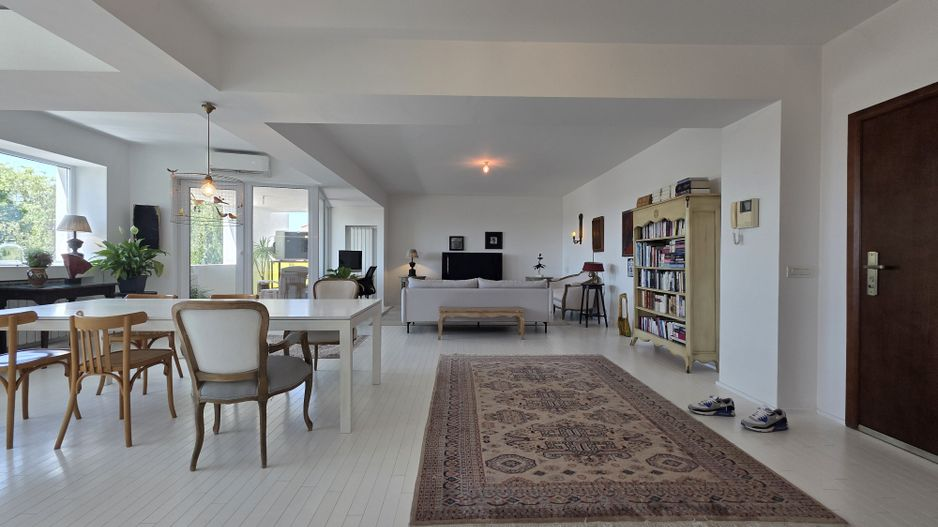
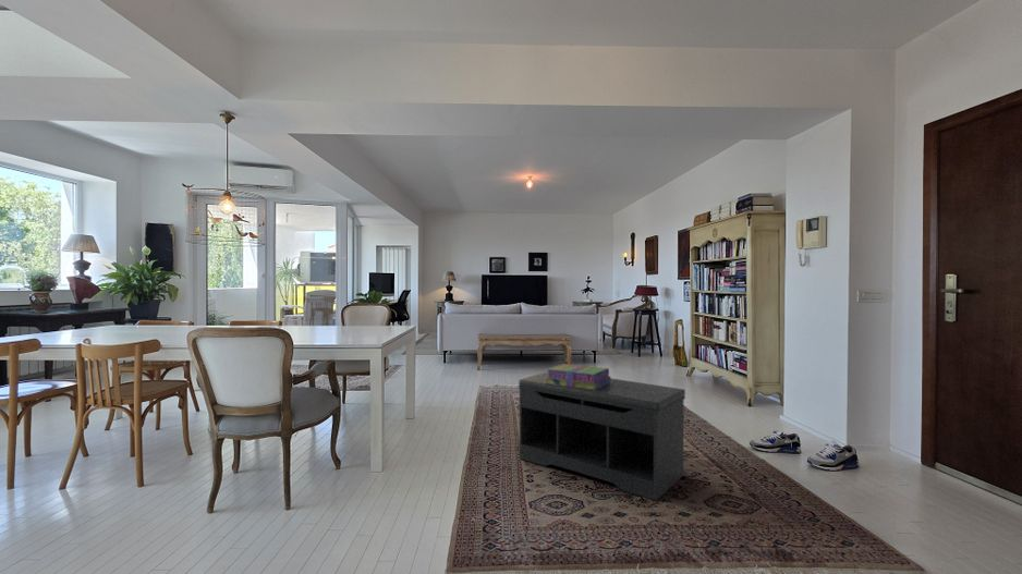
+ bench [518,370,686,502]
+ stack of books [545,363,611,390]
